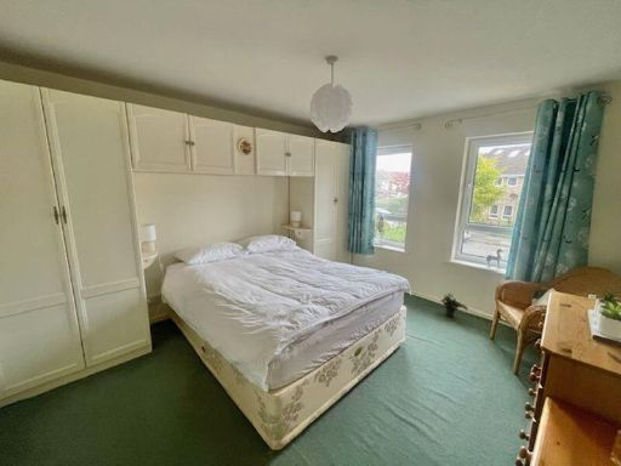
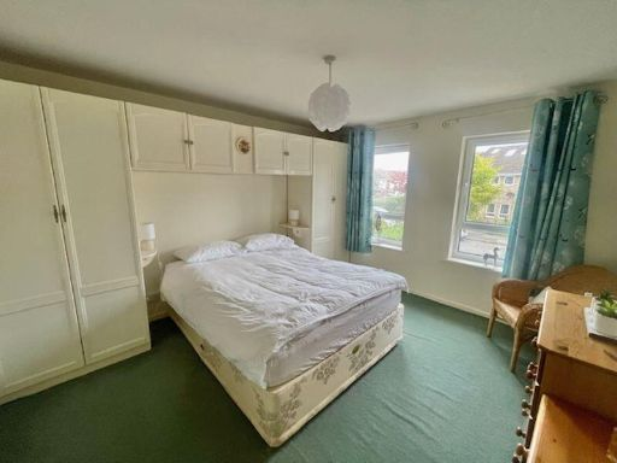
- potted plant [439,292,468,319]
